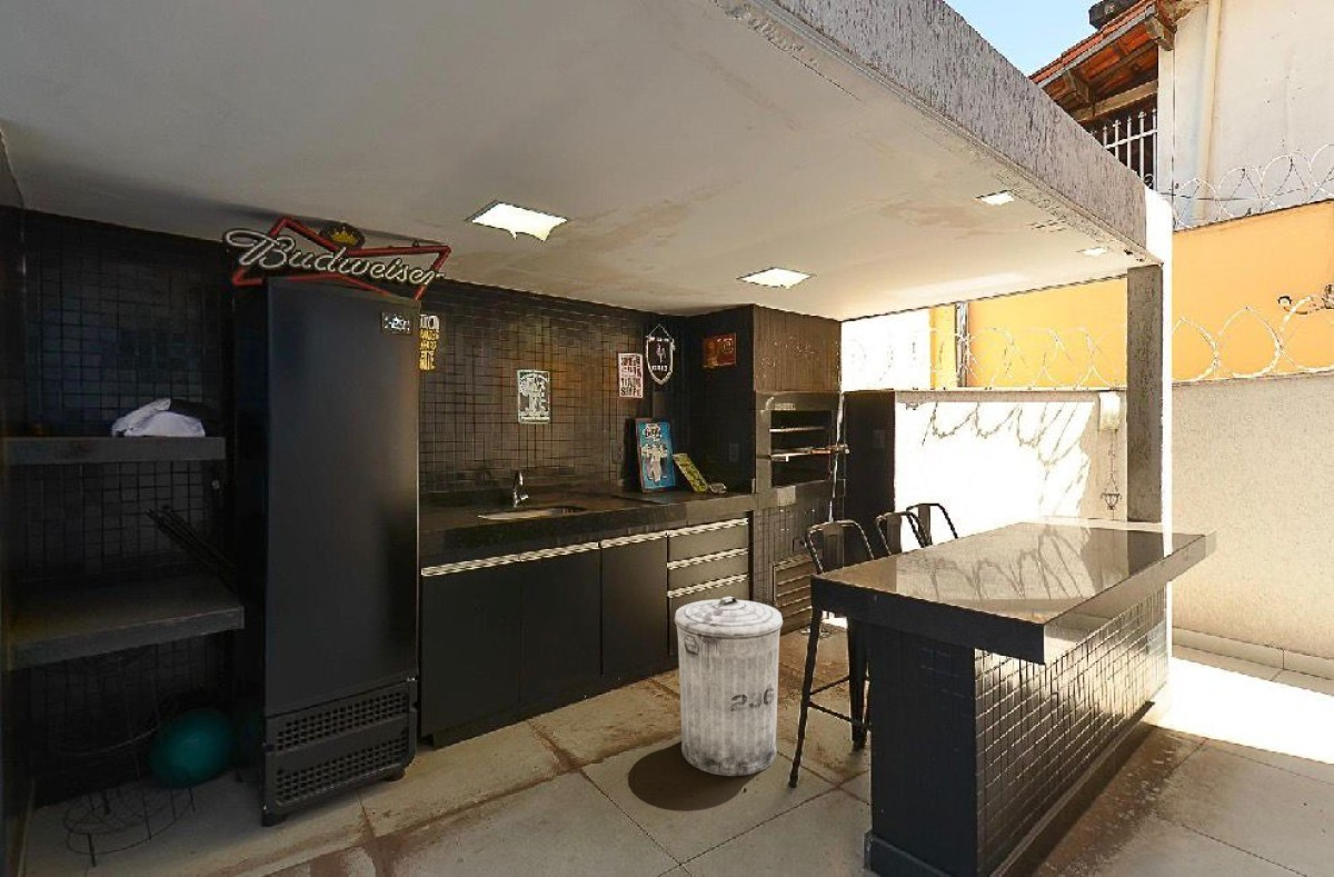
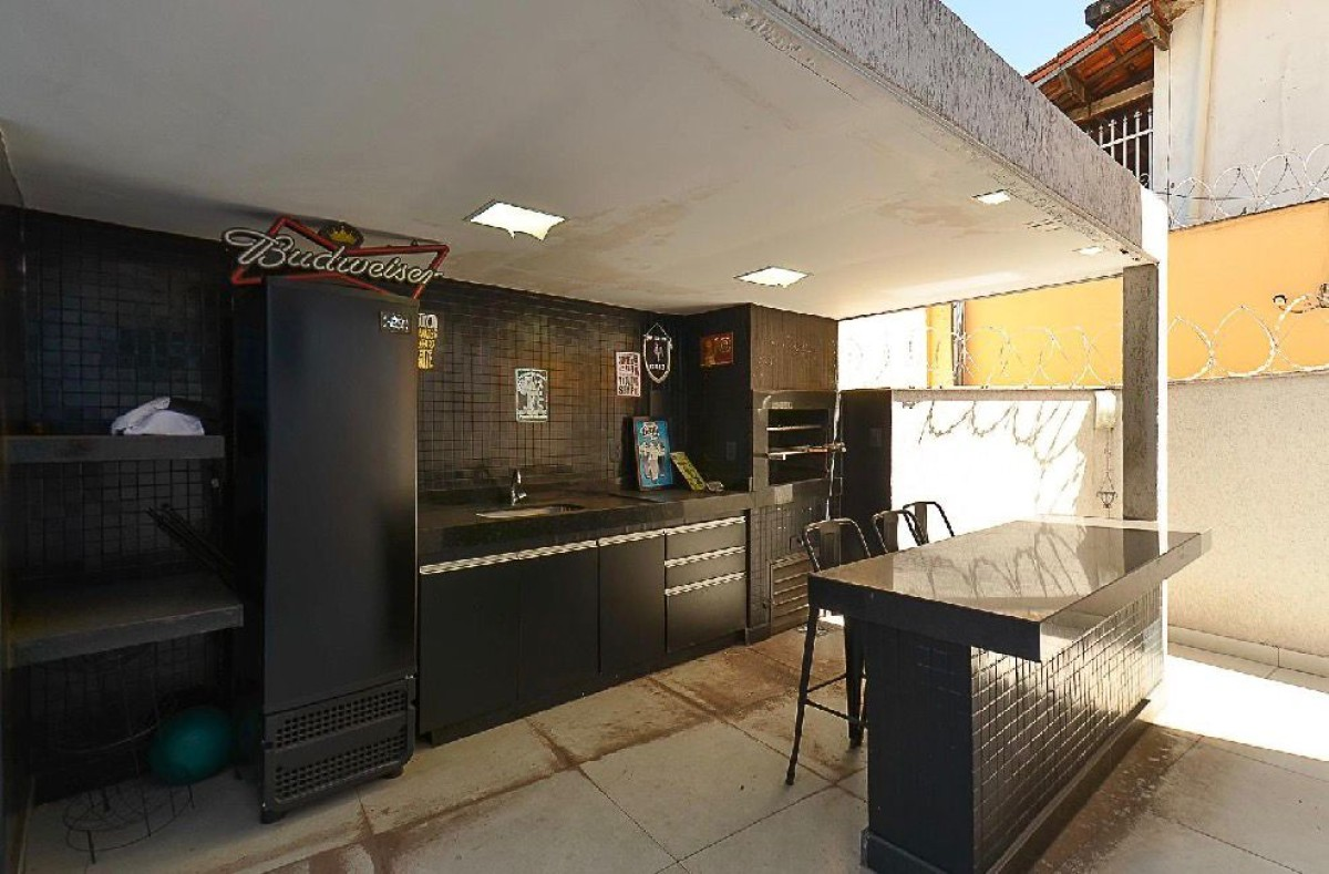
- trash can [674,596,784,777]
